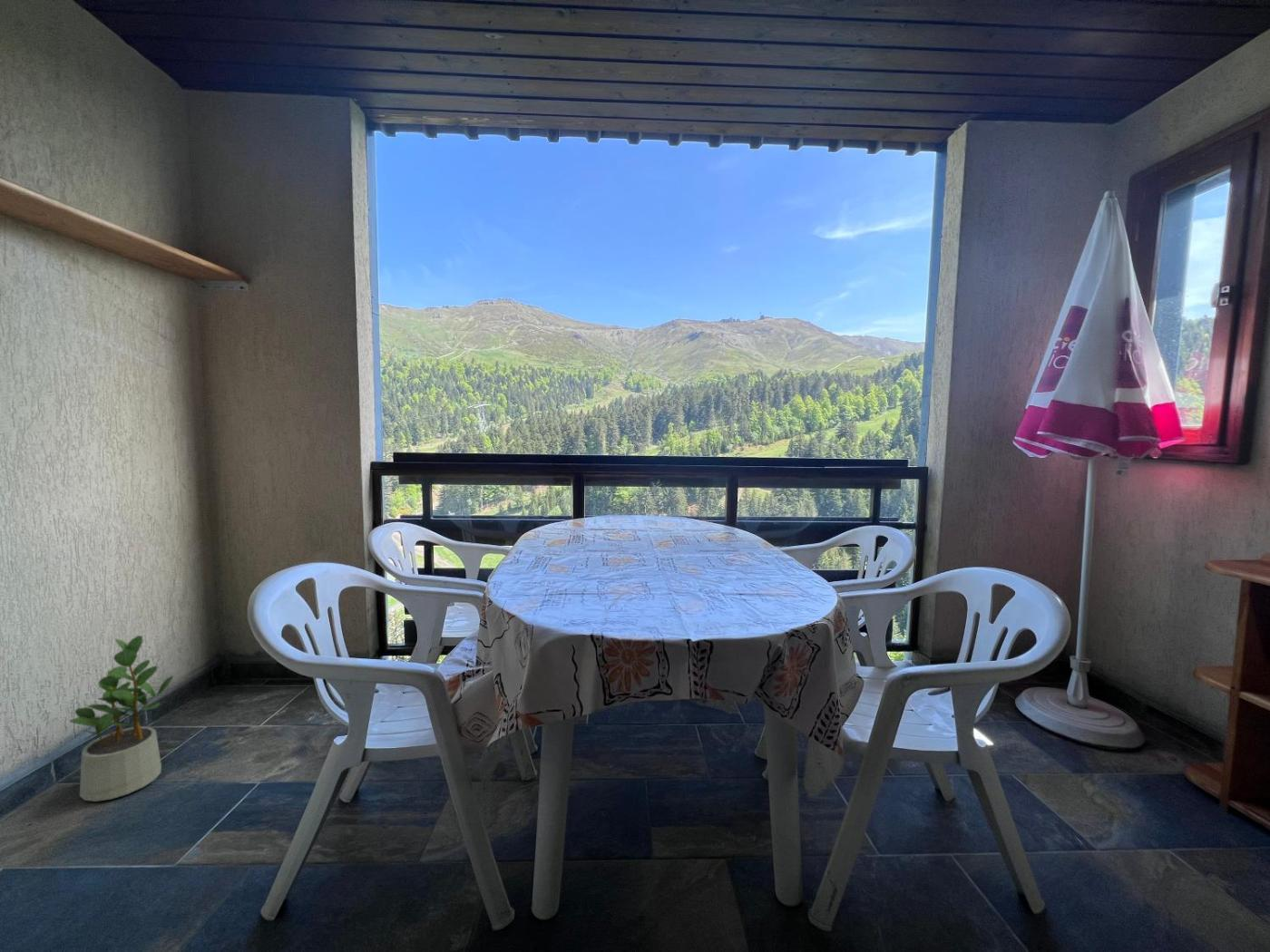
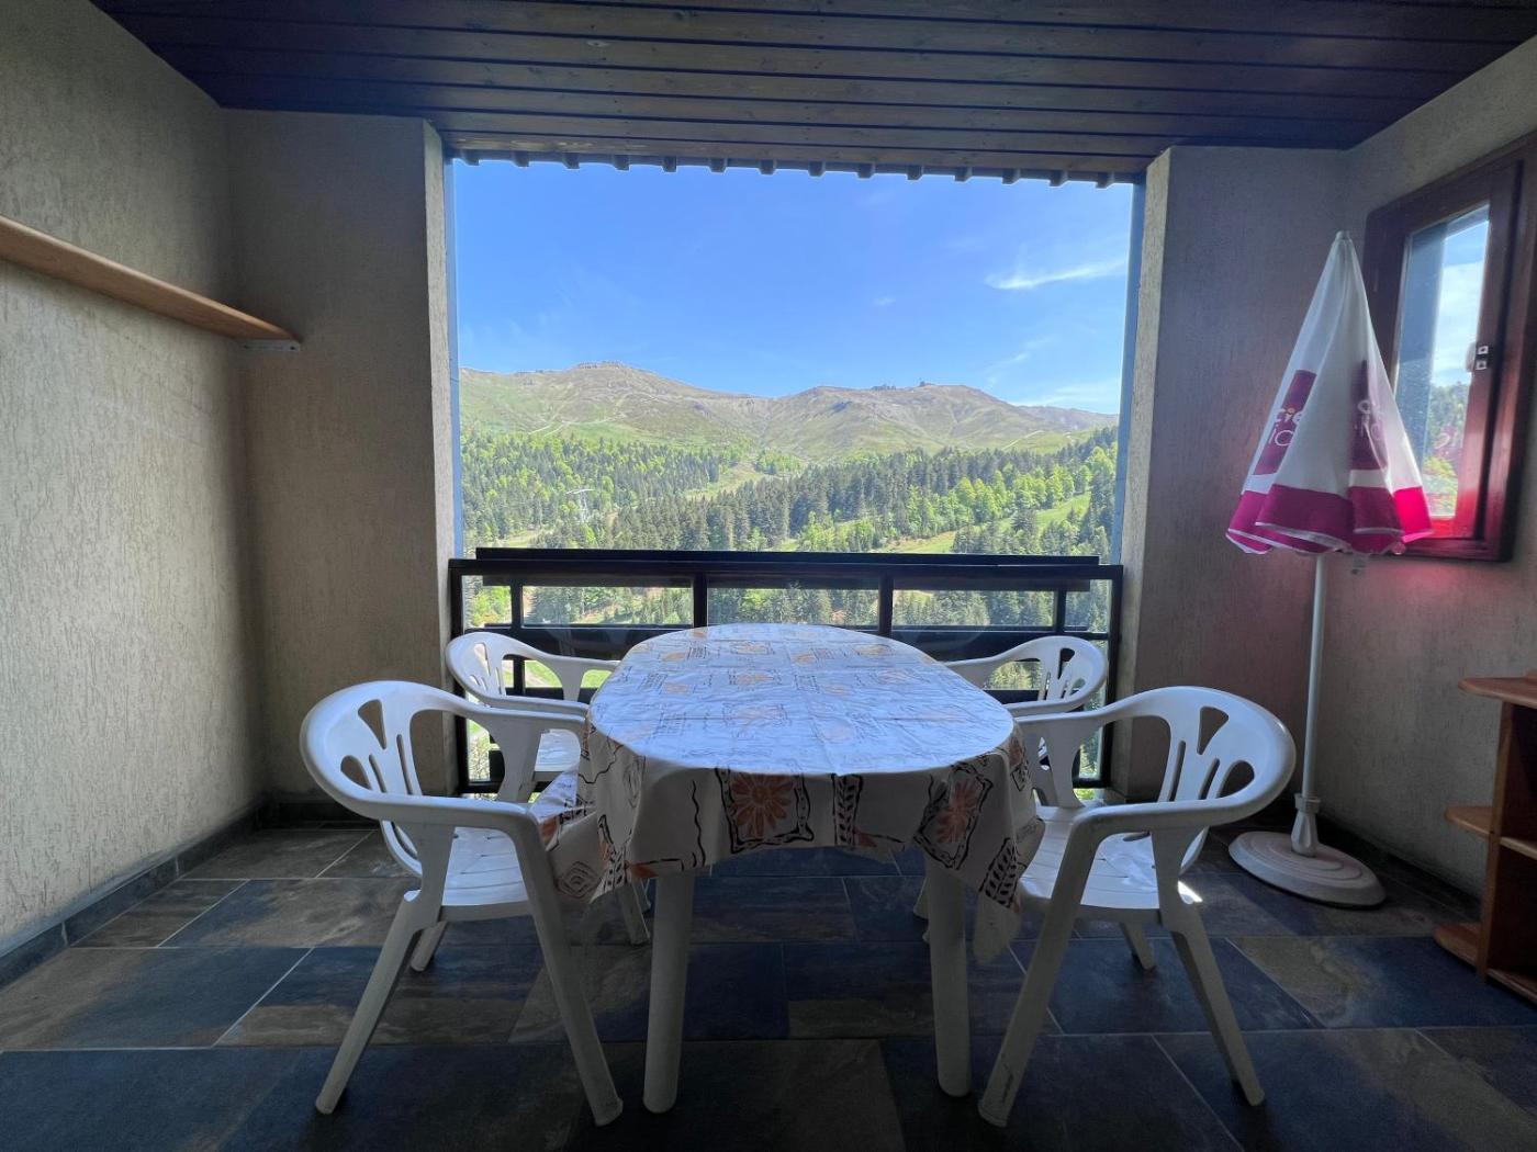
- potted plant [69,635,173,802]
